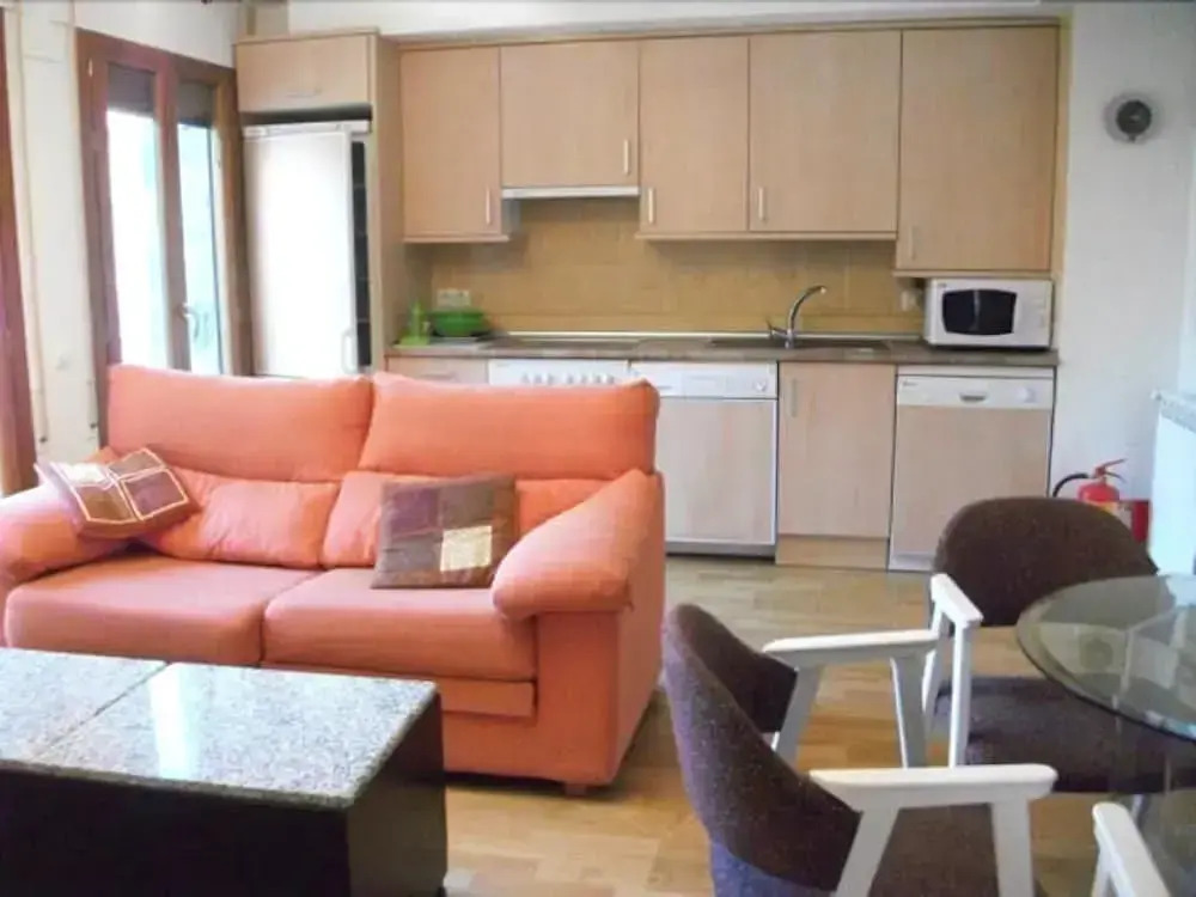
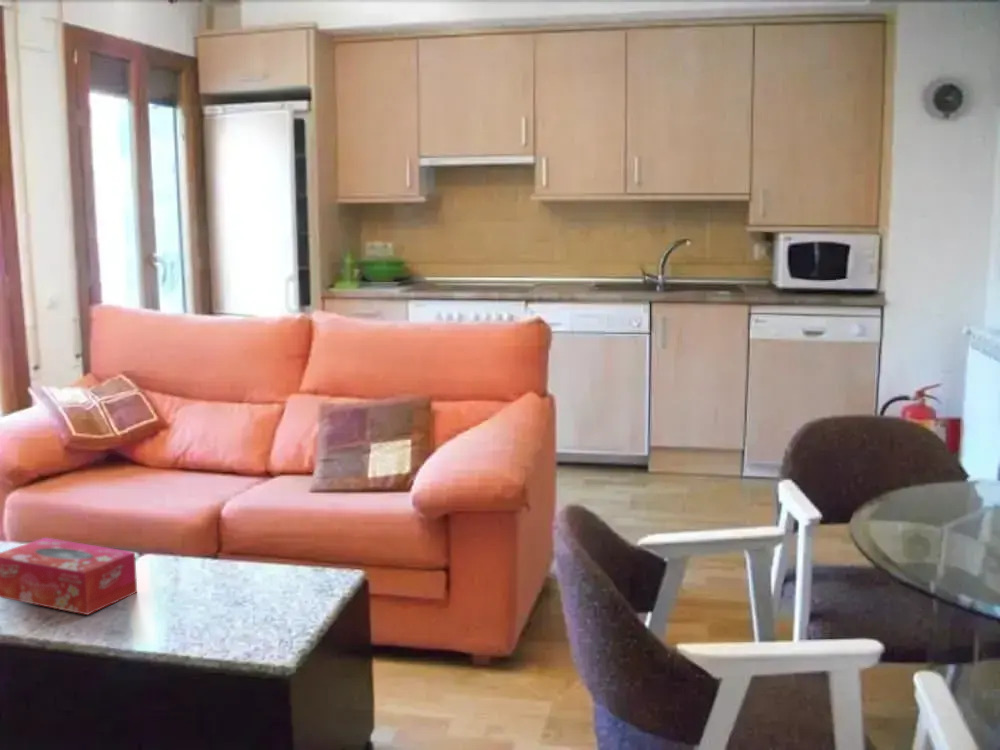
+ tissue box [0,537,138,616]
